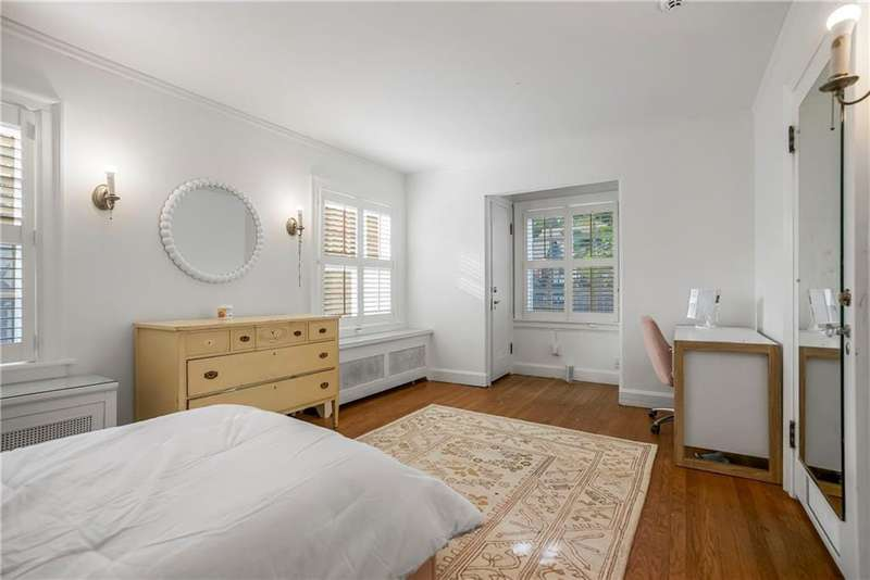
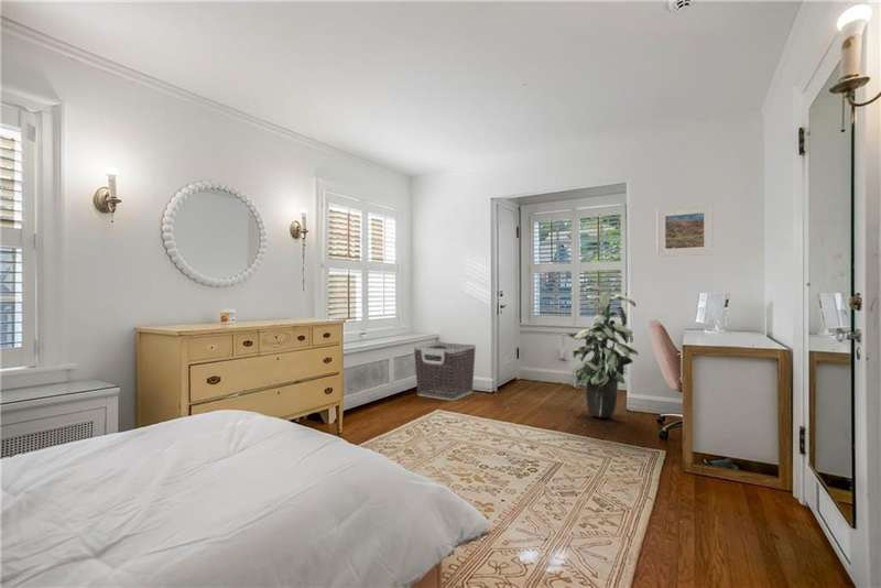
+ clothes hamper [413,341,477,402]
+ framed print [655,203,715,258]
+ indoor plant [566,284,640,418]
